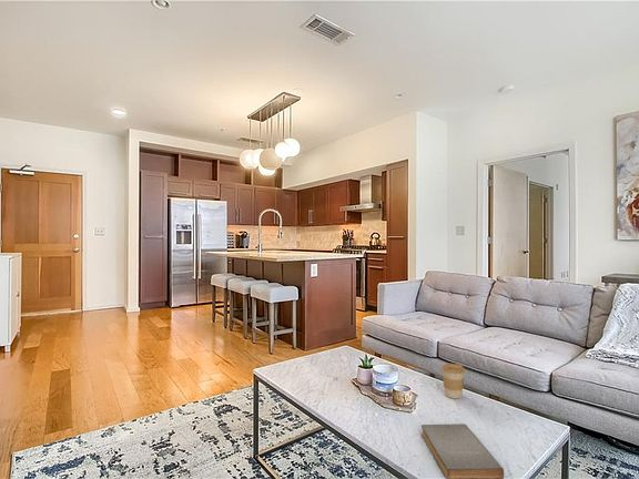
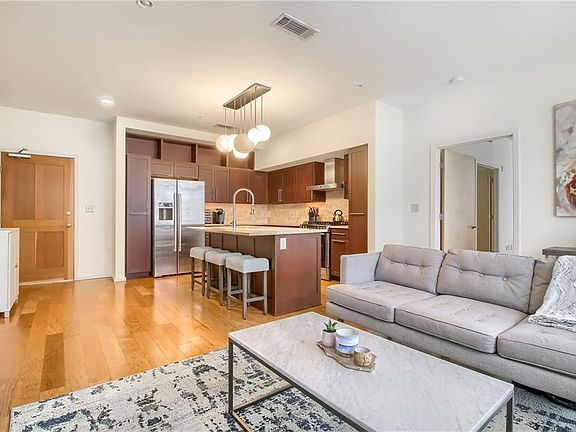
- coffee cup [440,363,466,399]
- book [420,422,505,479]
